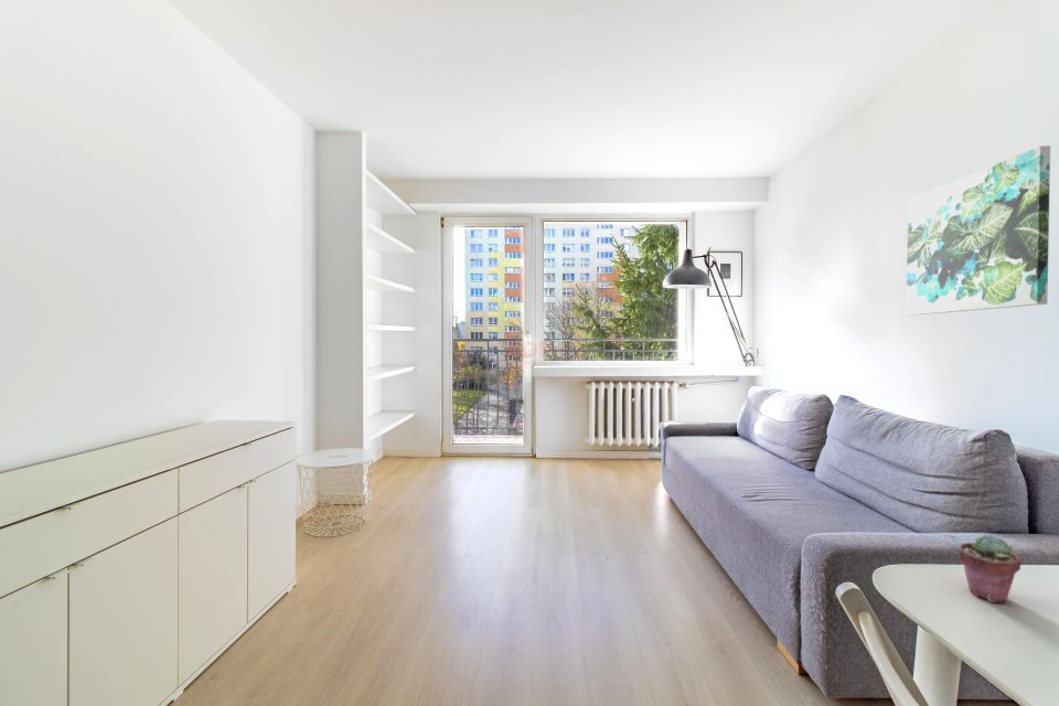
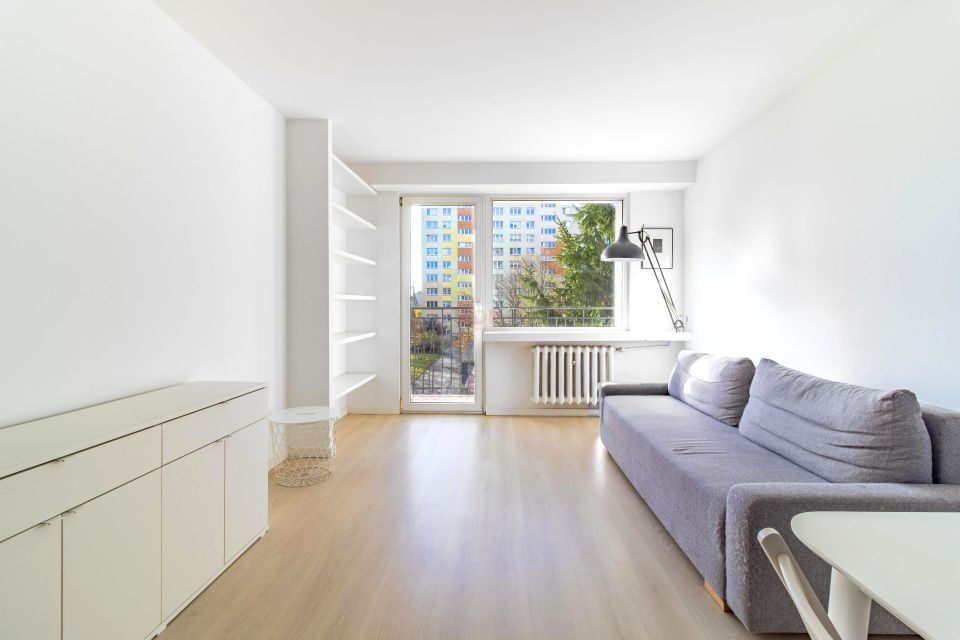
- potted succulent [956,534,1021,603]
- wall art [906,145,1051,317]
